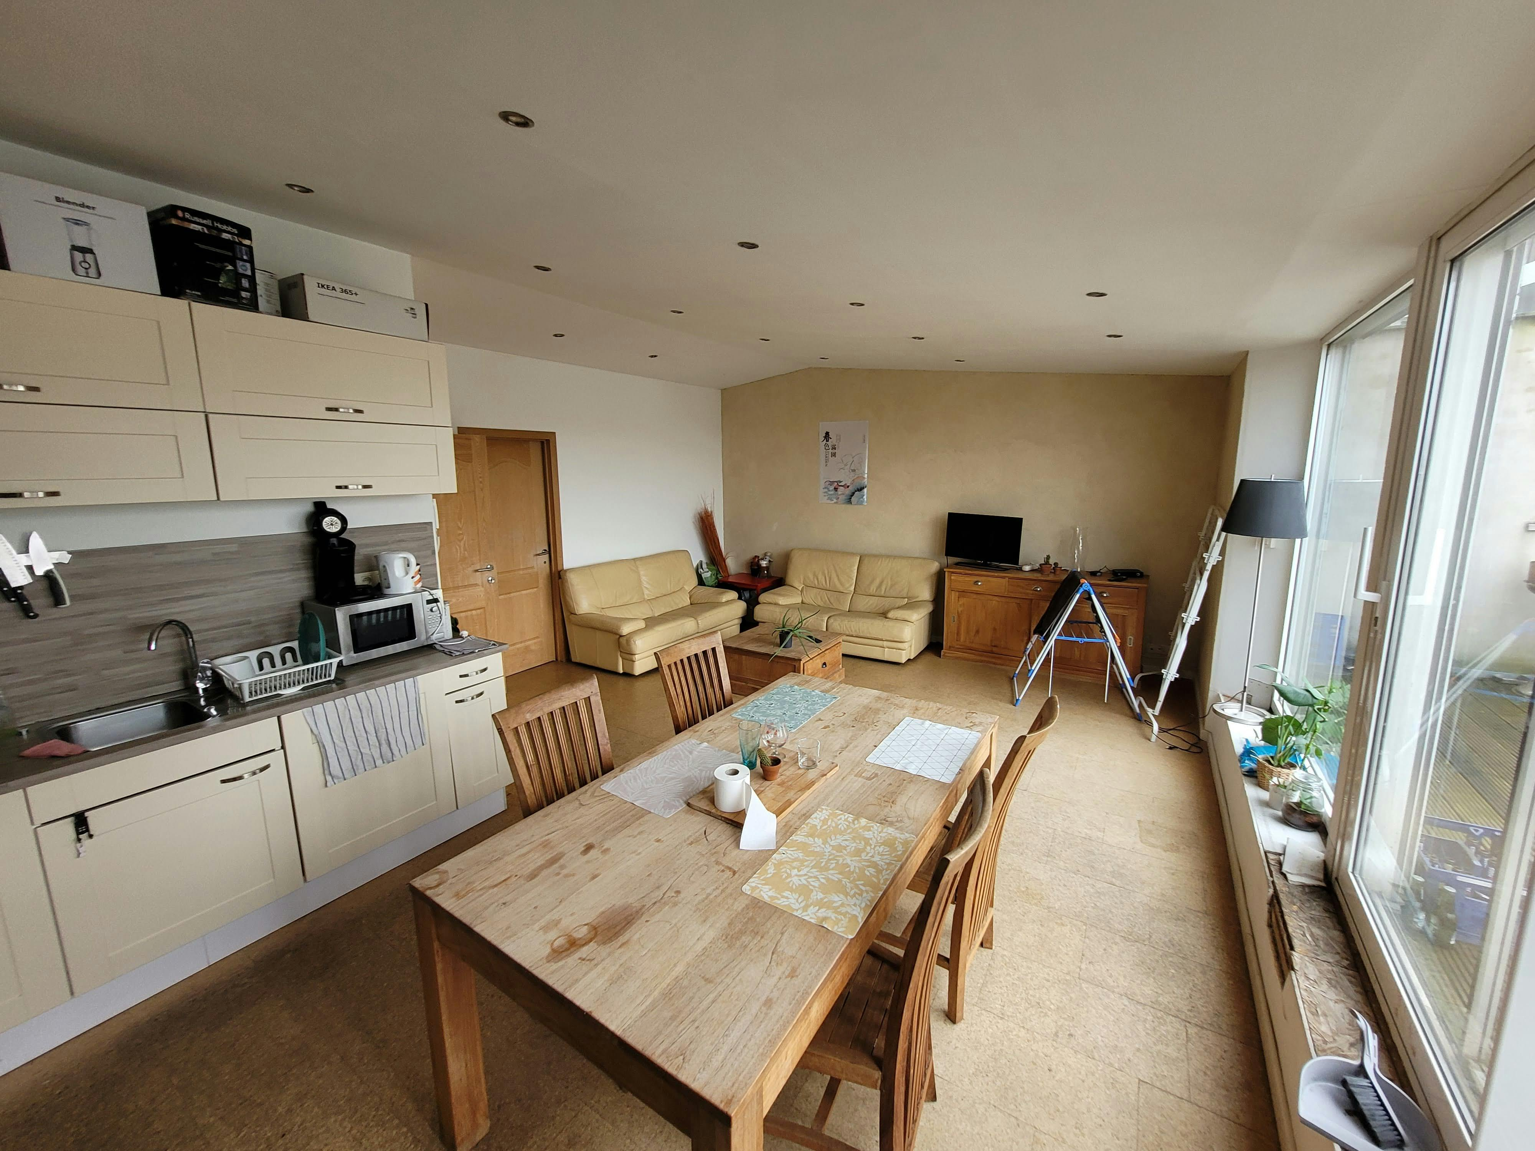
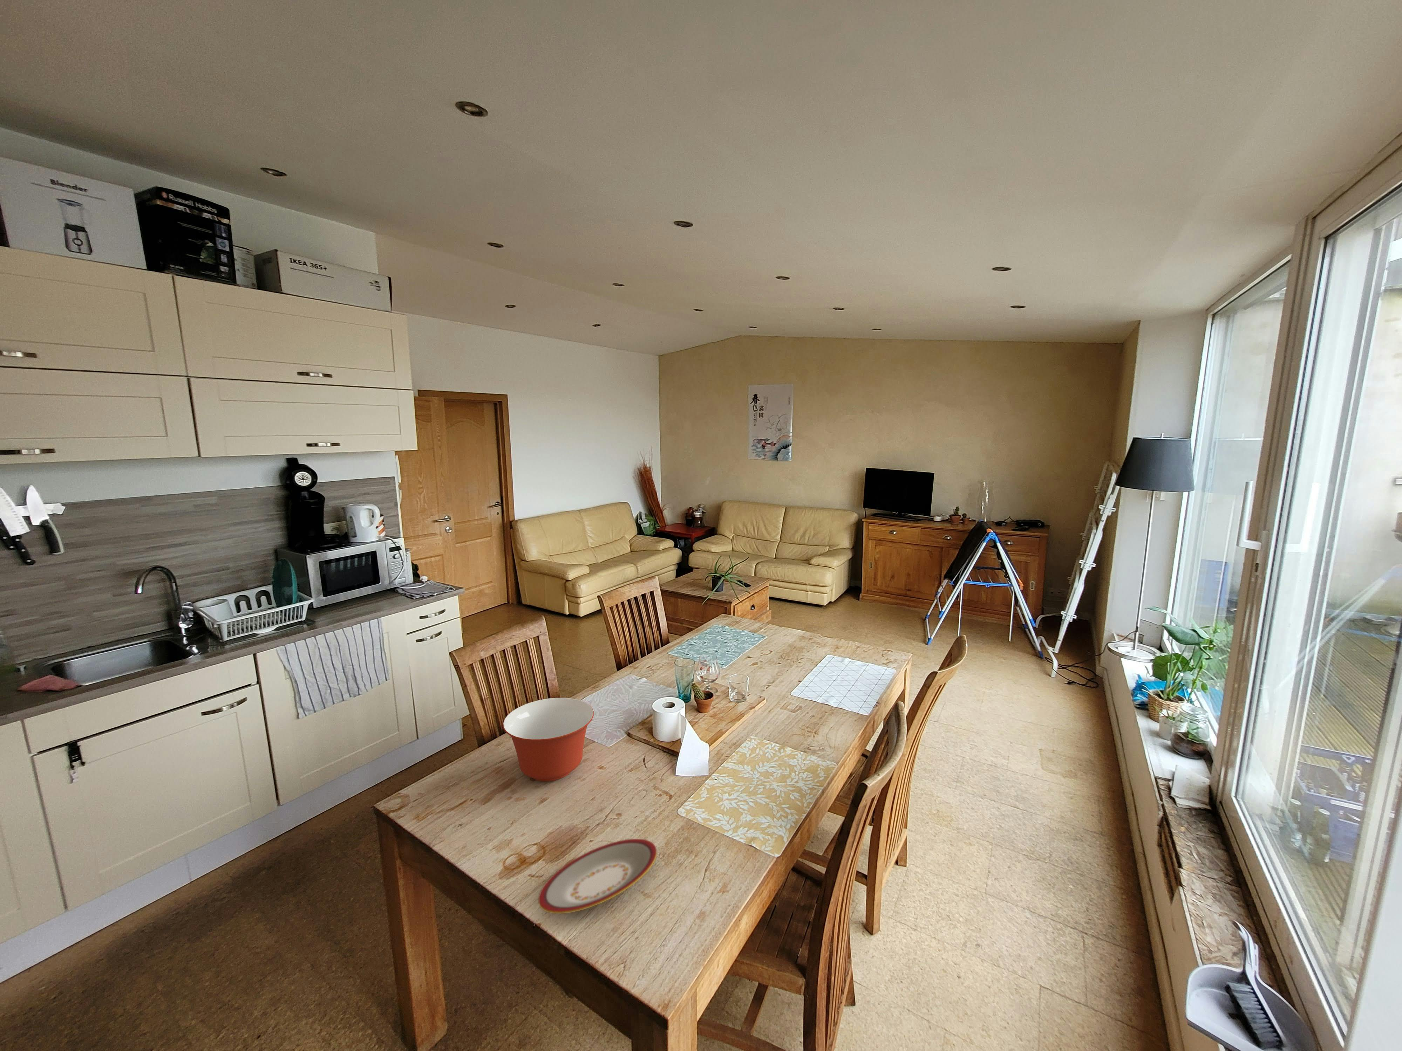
+ mixing bowl [502,698,594,782]
+ plate [538,838,657,914]
